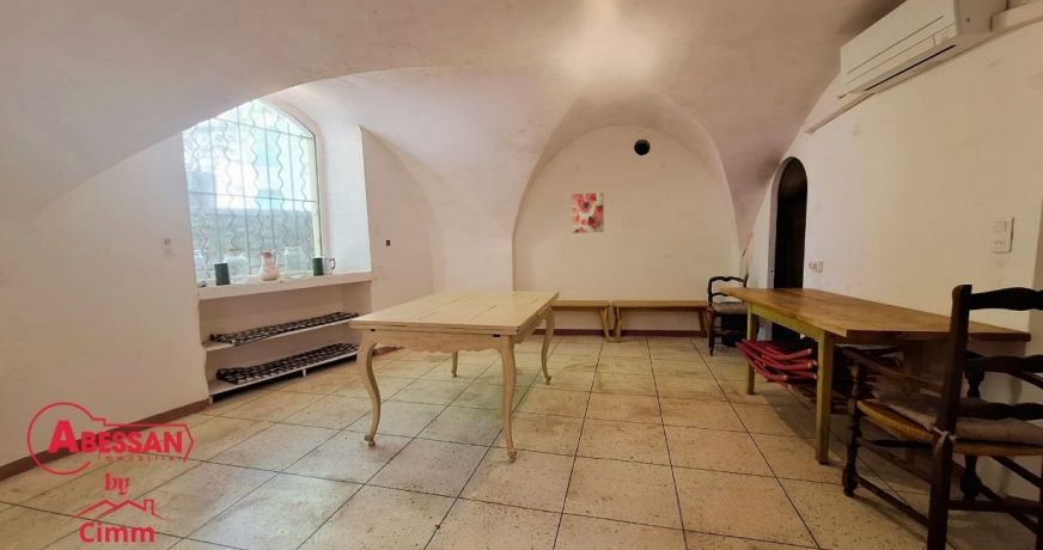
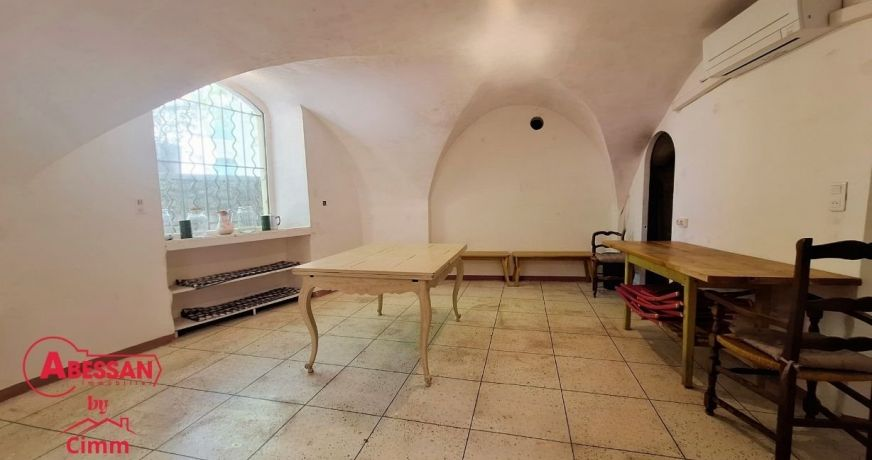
- wall art [571,191,605,234]
